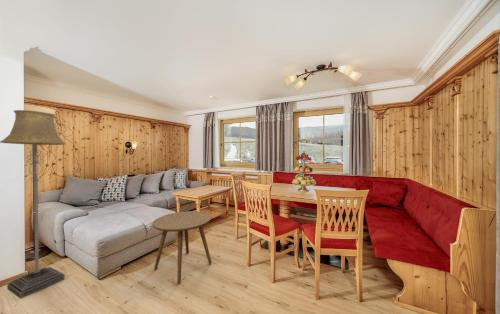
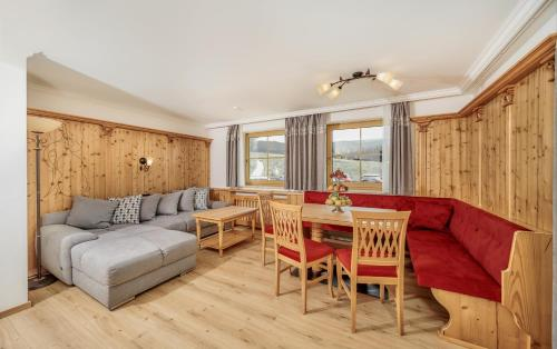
- floor lamp [0,109,67,300]
- side table [152,210,212,285]
